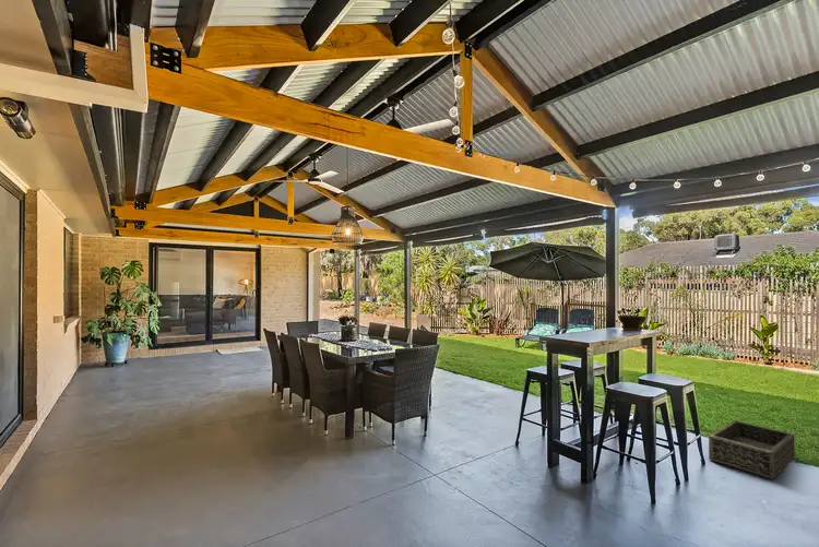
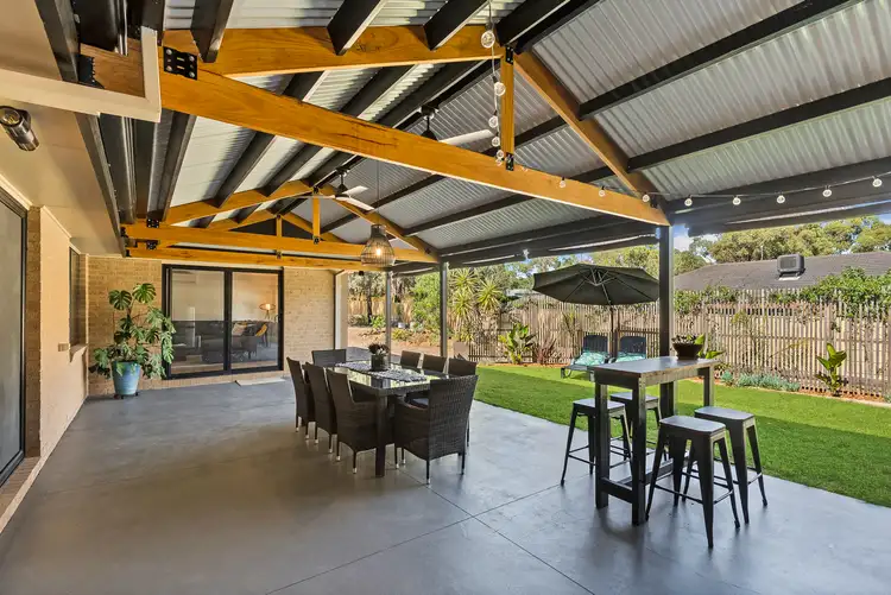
- basket [708,419,796,480]
